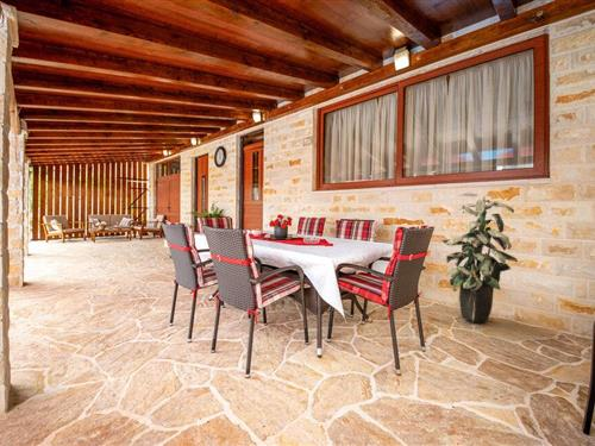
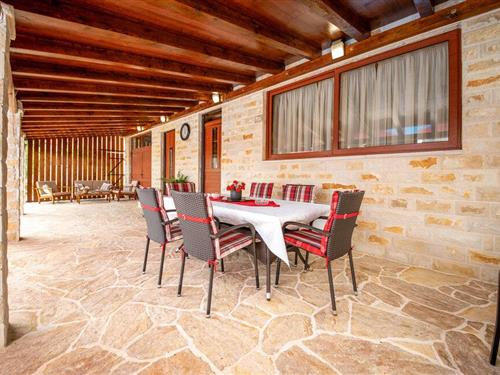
- indoor plant [440,191,519,323]
